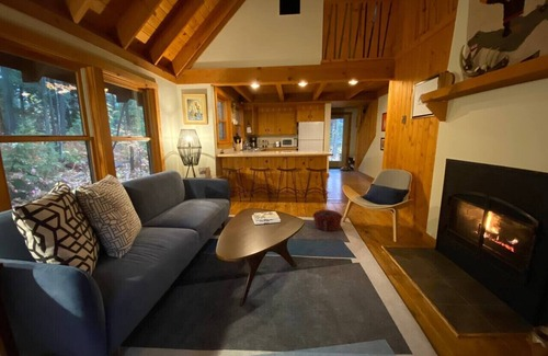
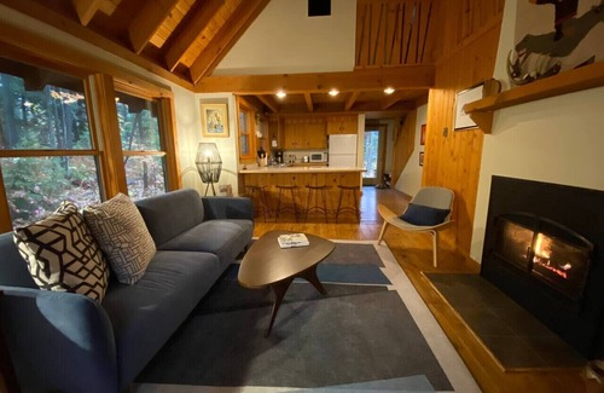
- woven basket [312,209,344,232]
